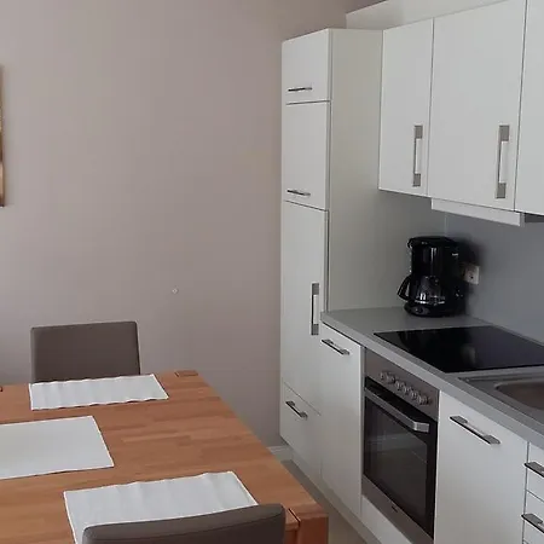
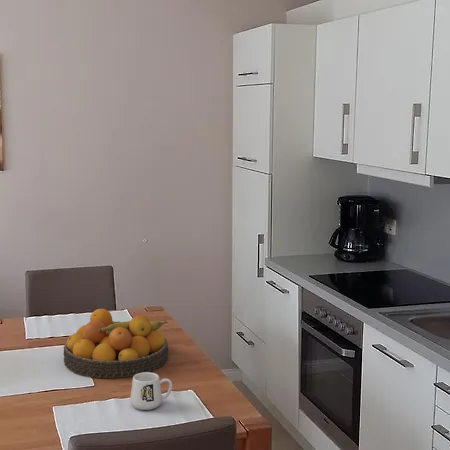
+ fruit bowl [63,308,169,379]
+ mug [129,372,173,411]
